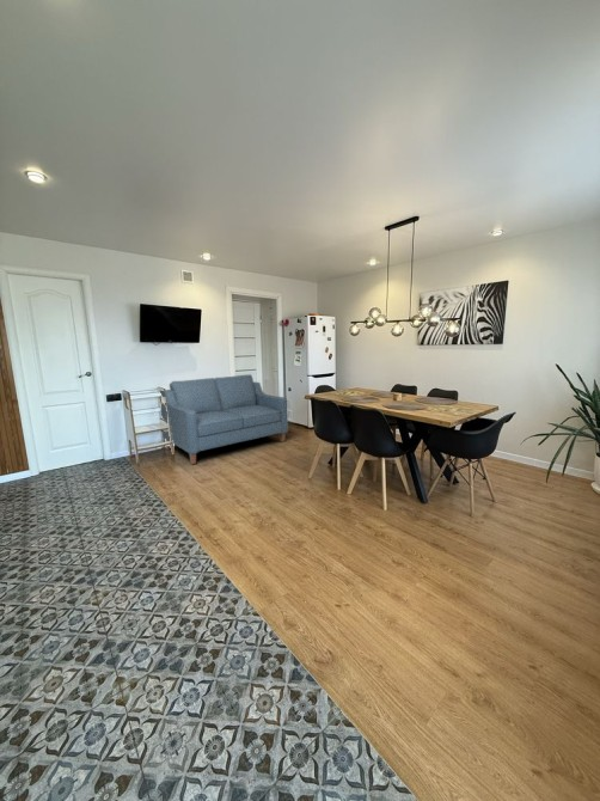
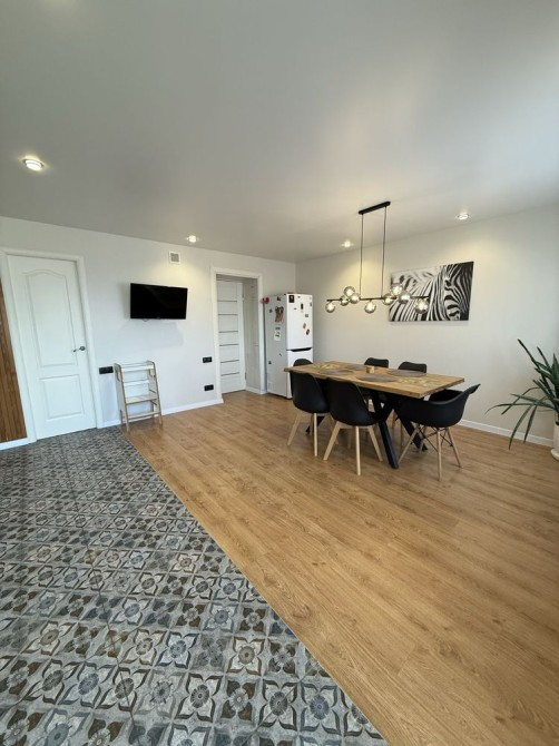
- sofa [159,373,289,465]
